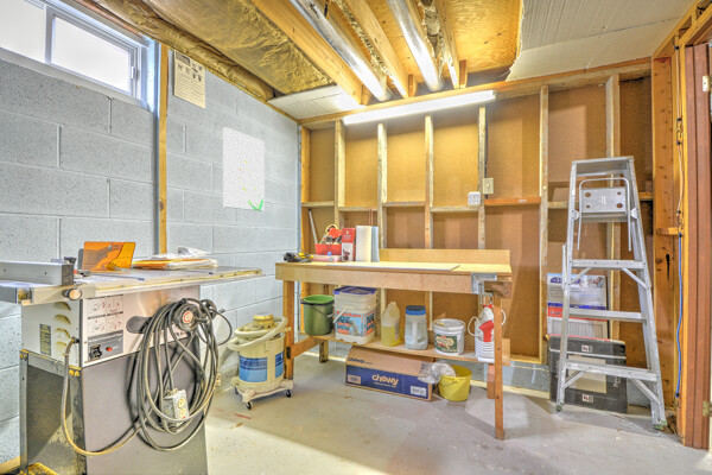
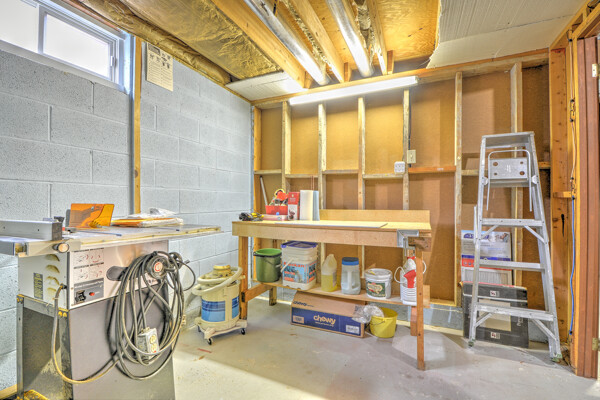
- wall art [222,126,266,213]
